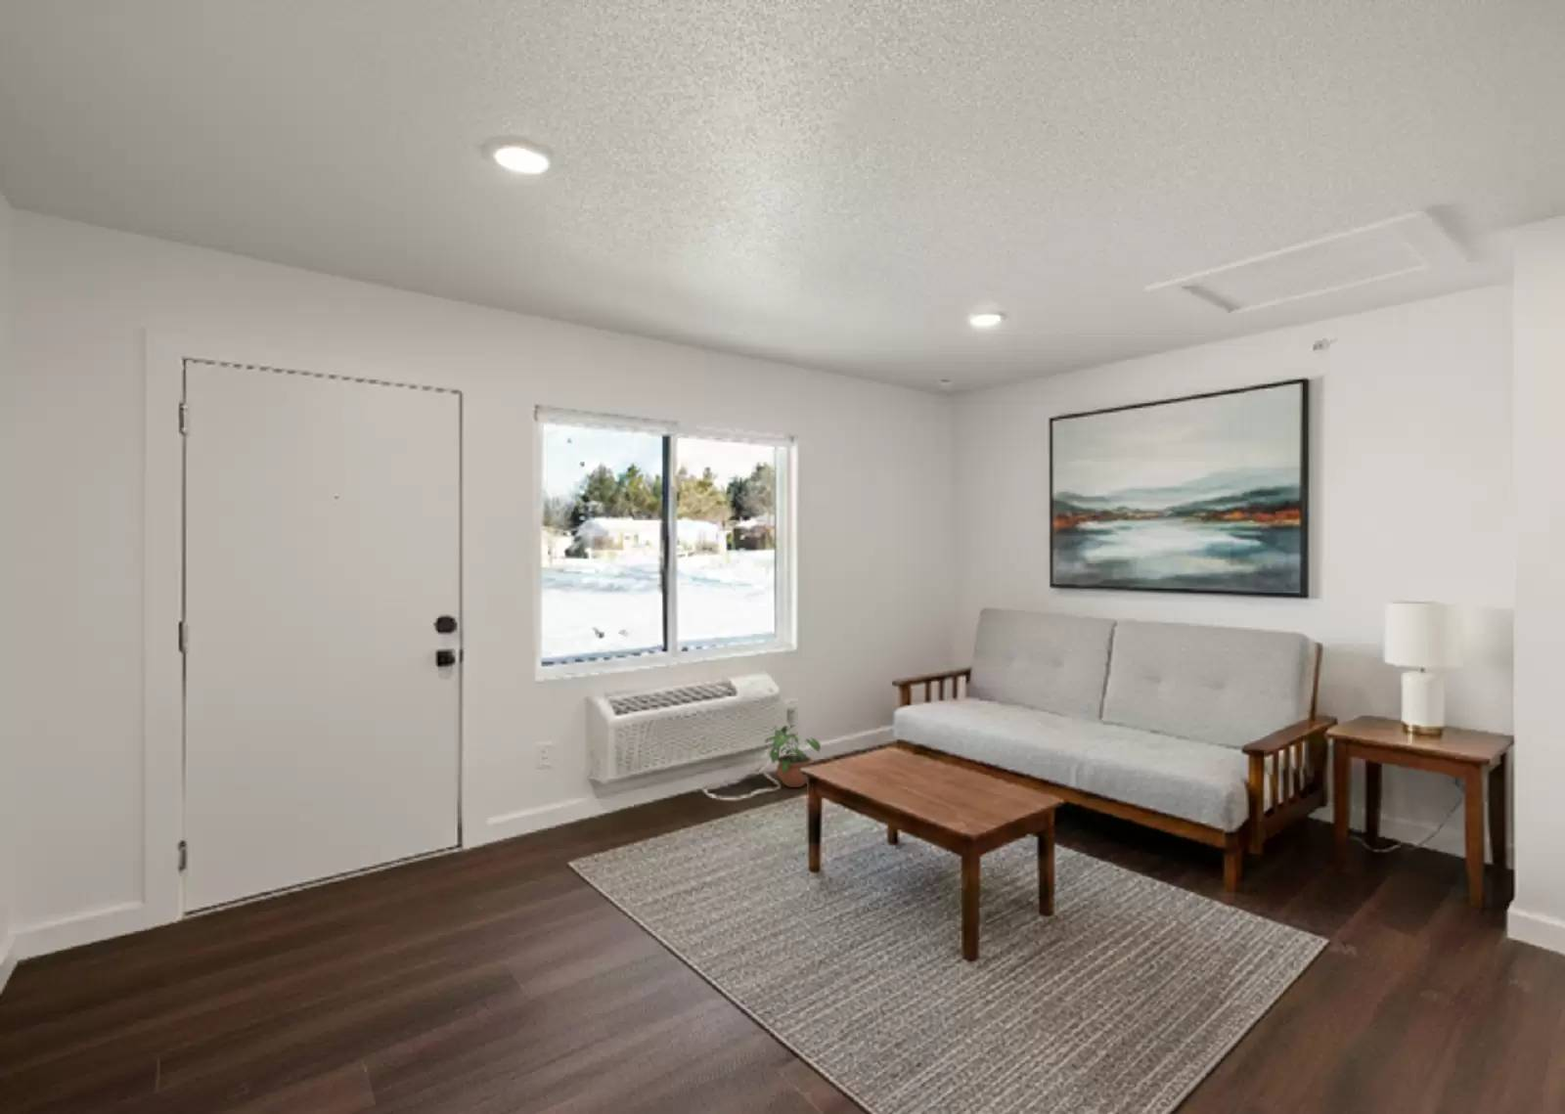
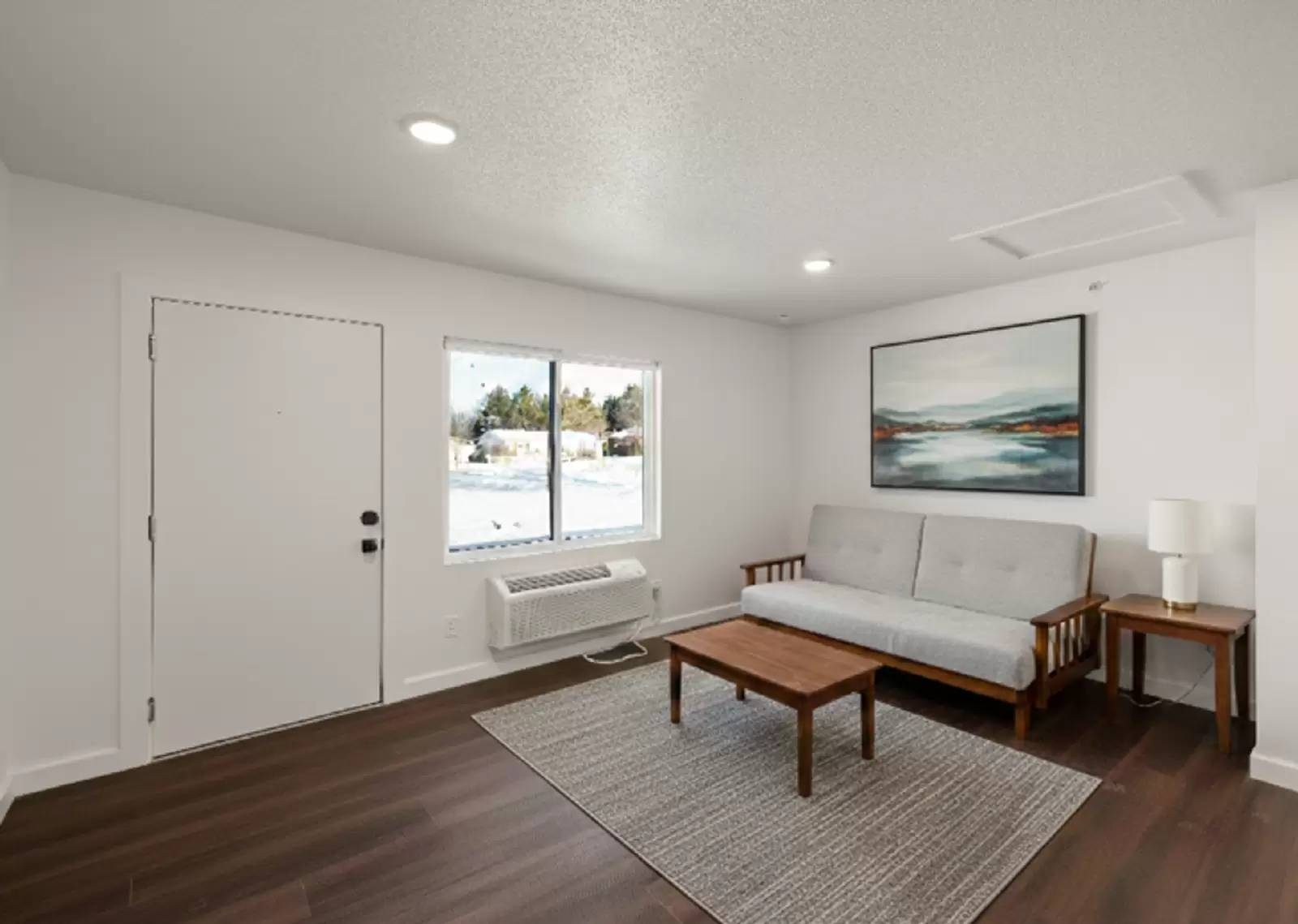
- potted plant [764,717,821,788]
